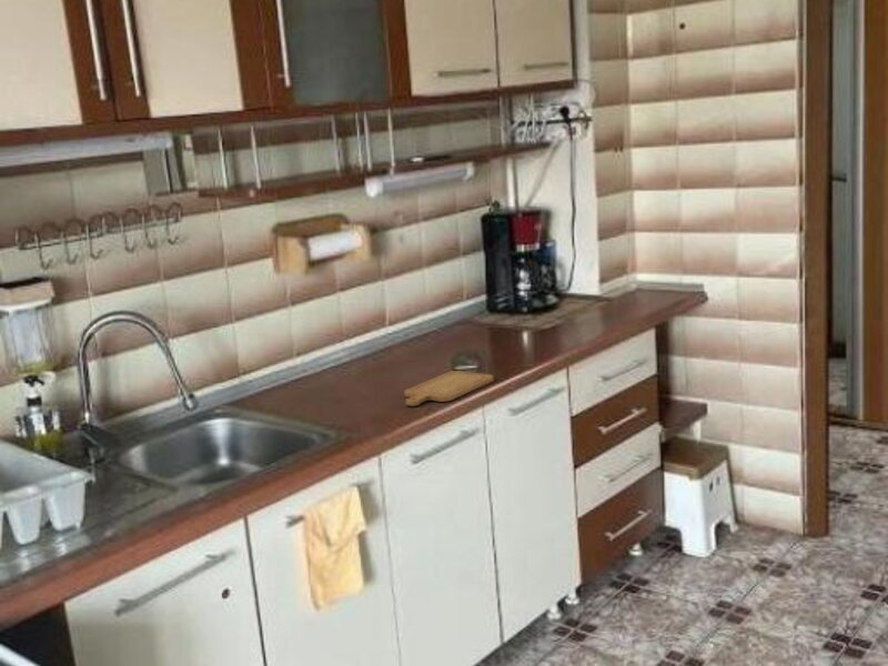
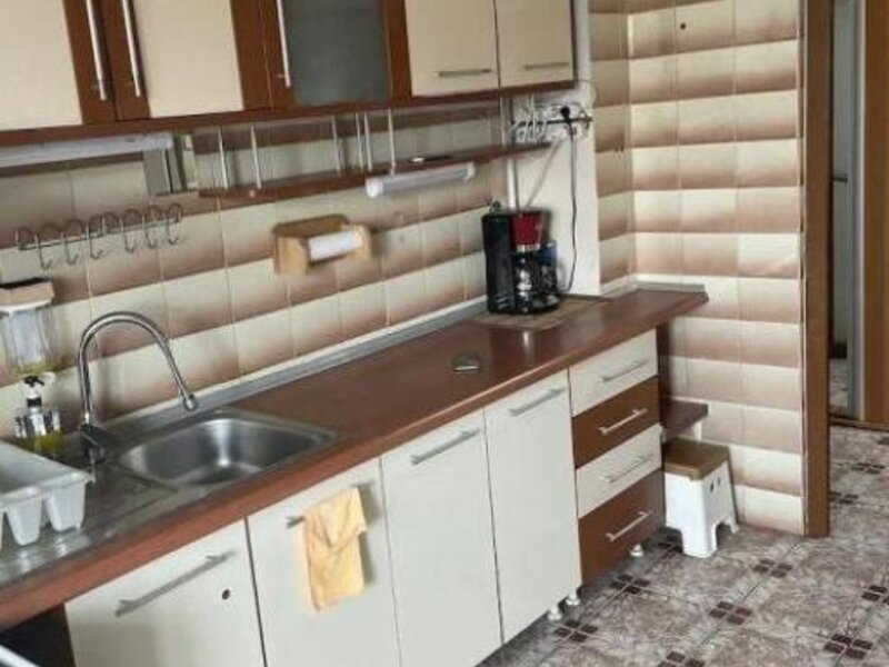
- chopping board [403,370,495,407]
